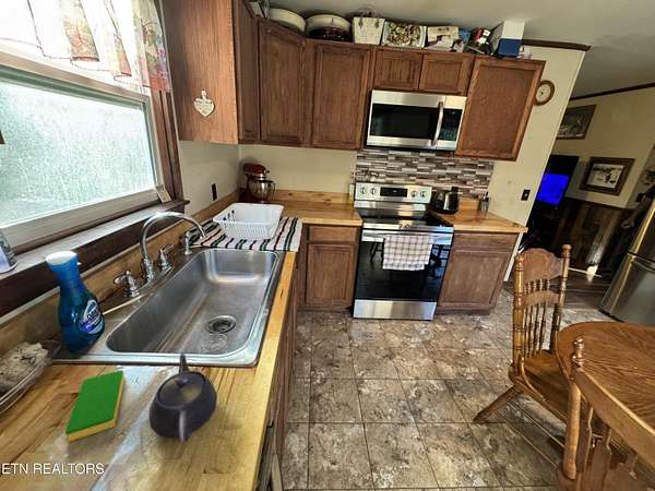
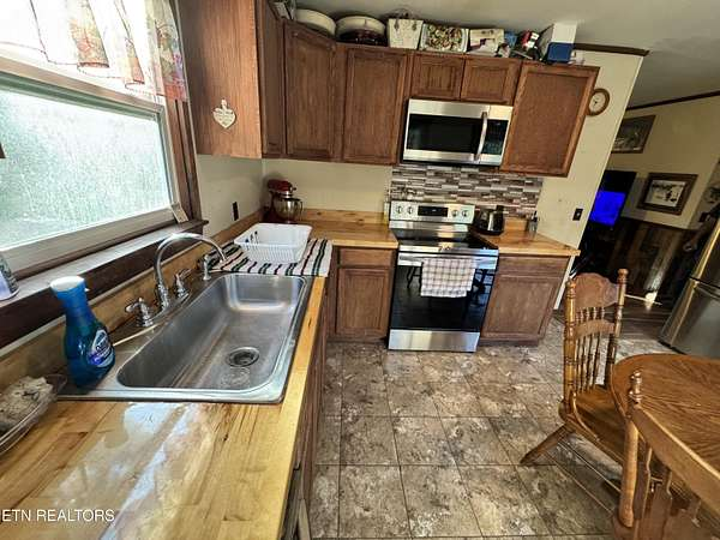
- teapot [147,352,218,443]
- dish sponge [64,369,126,442]
